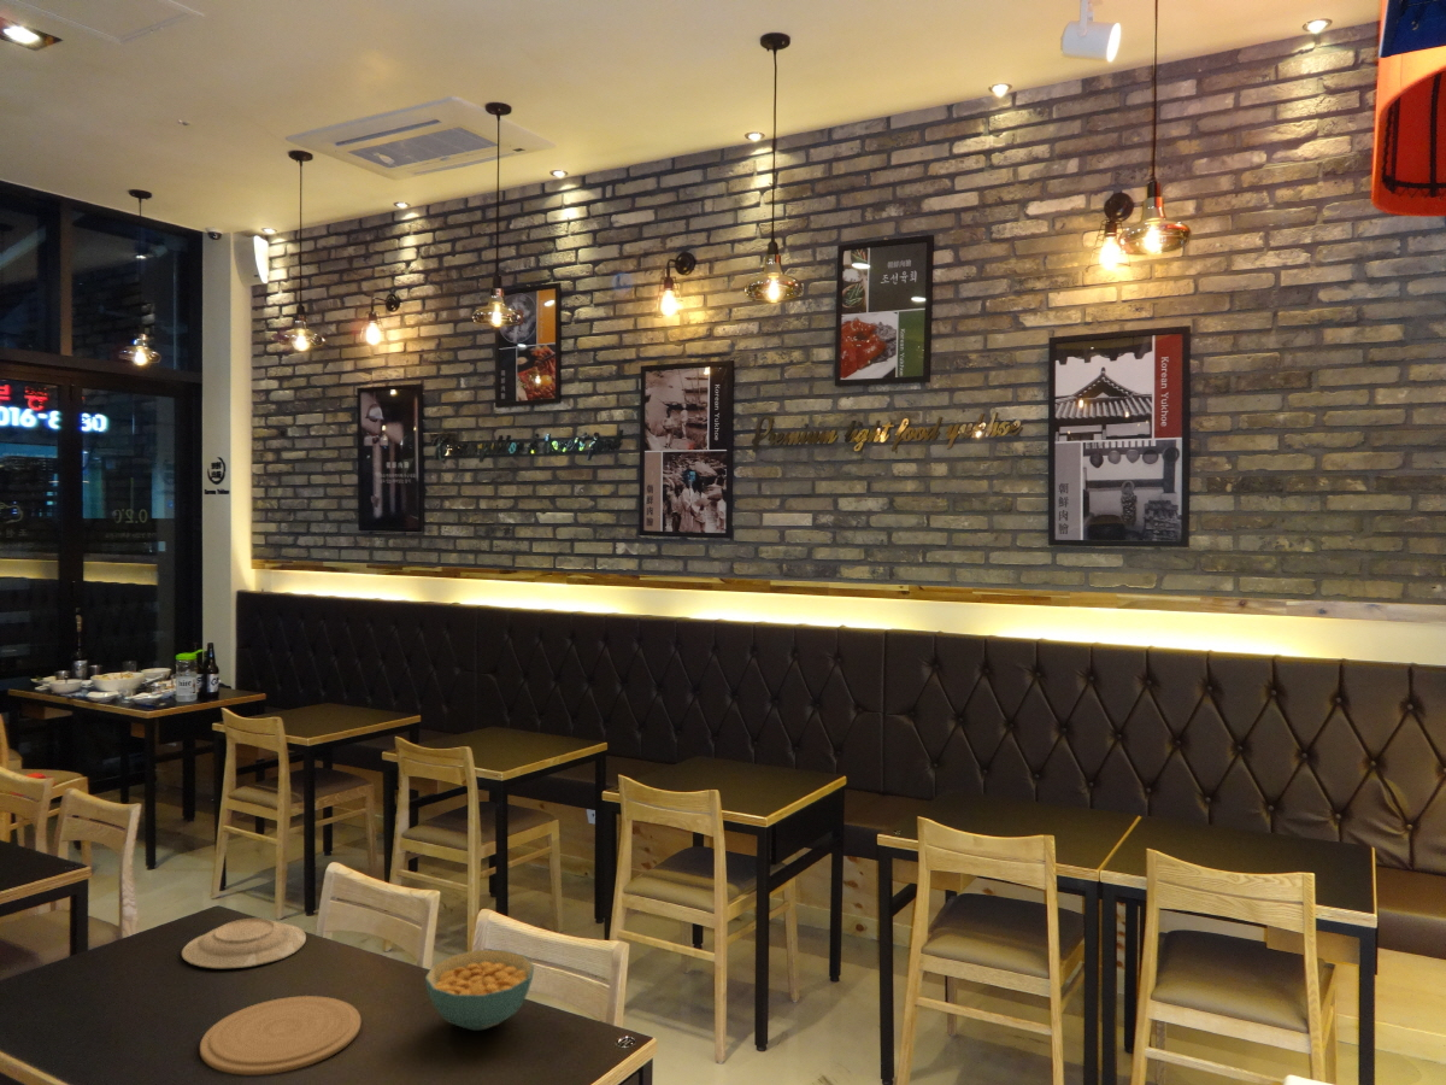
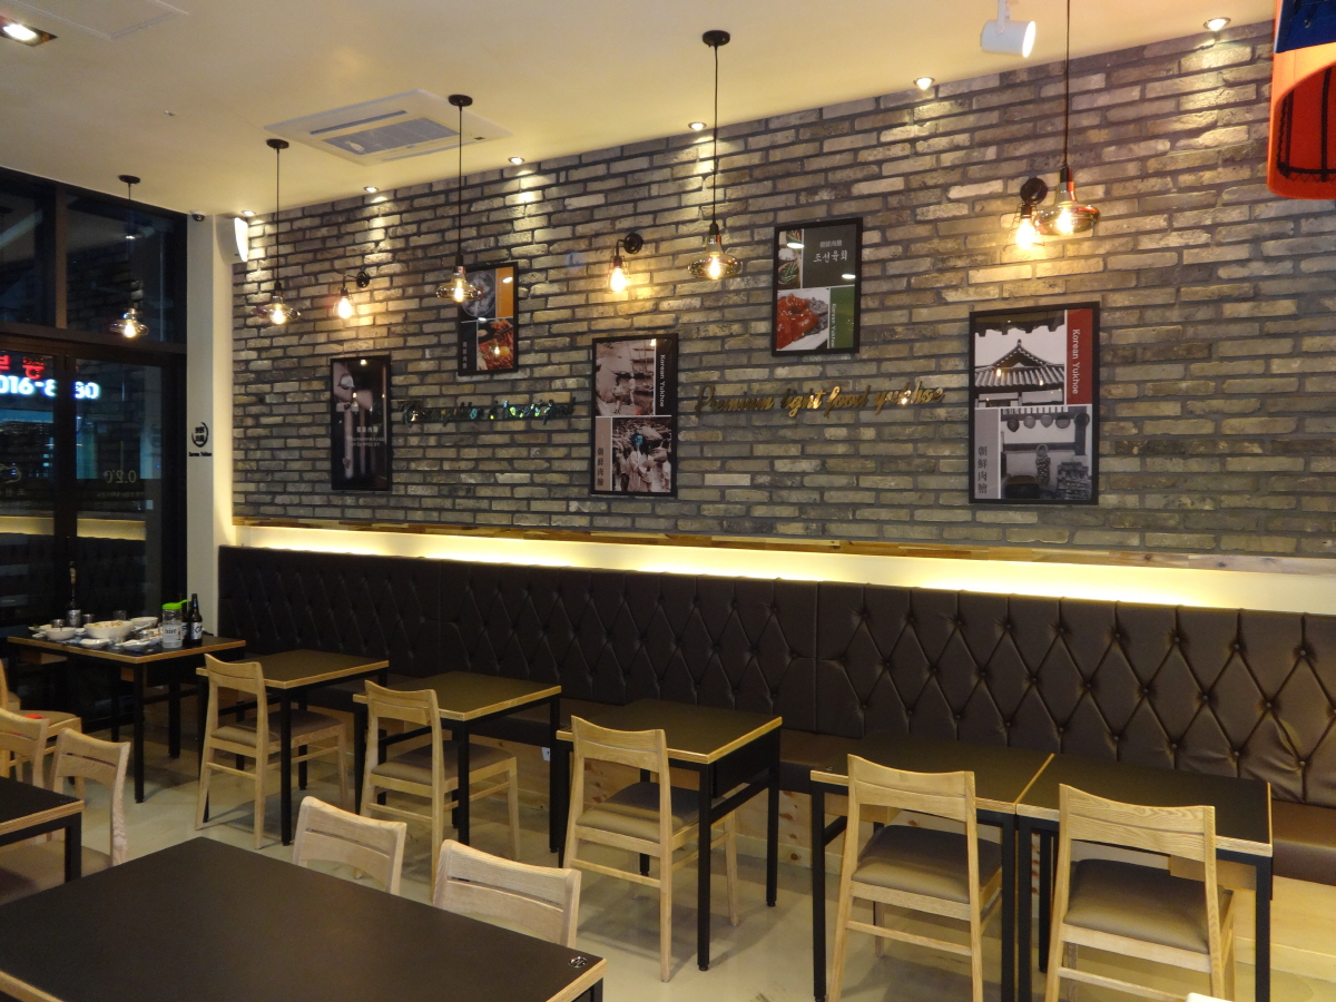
- plate [199,995,362,1077]
- cereal bowl [424,949,535,1031]
- plate [181,917,307,969]
